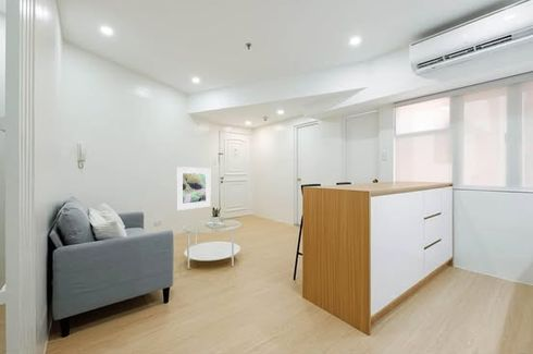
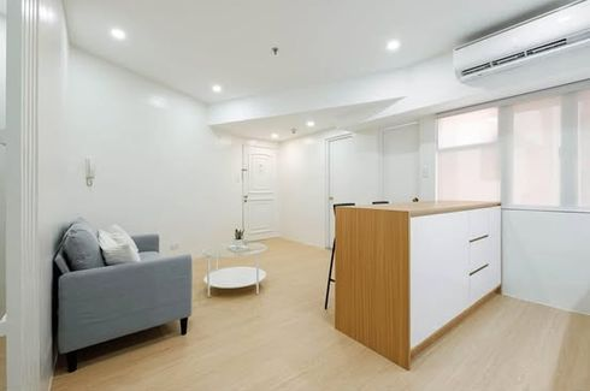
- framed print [175,166,212,211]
